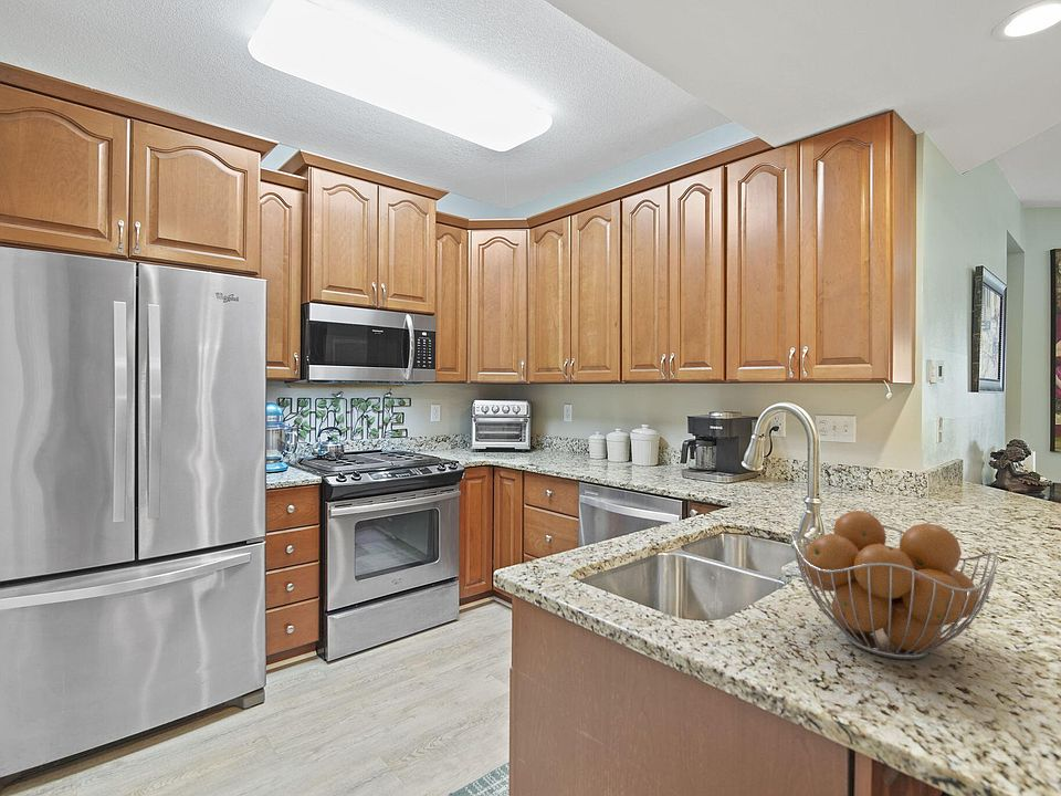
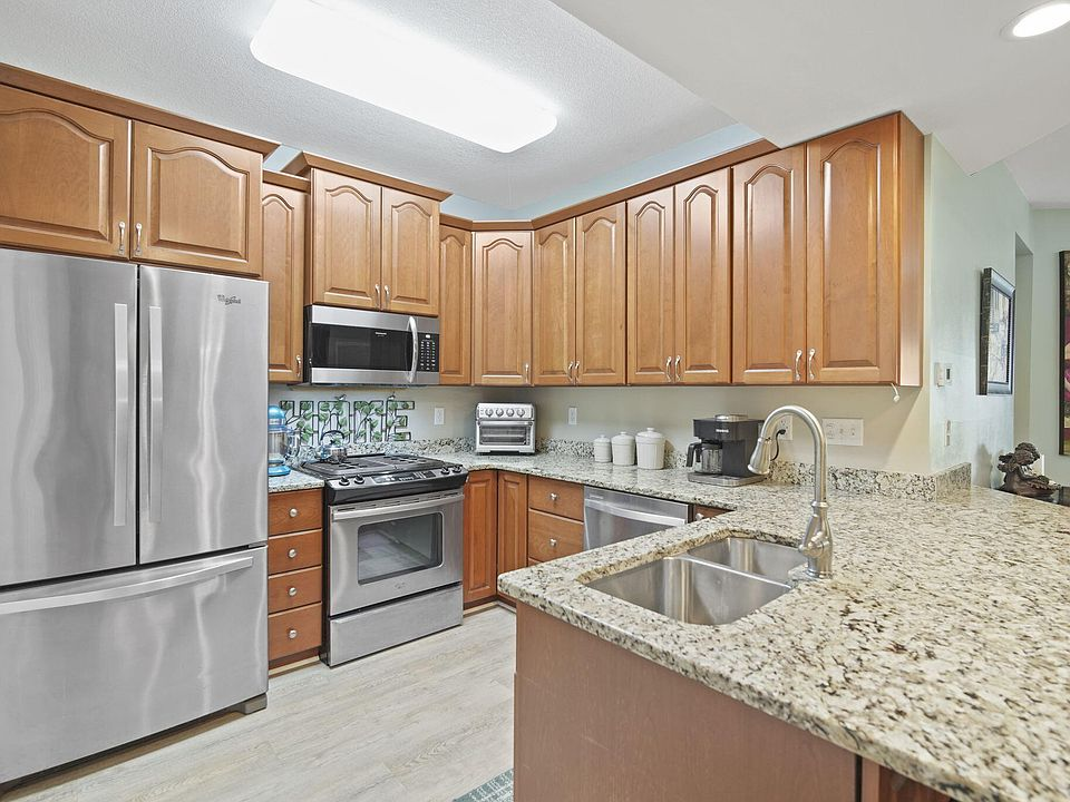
- fruit basket [790,510,999,660]
